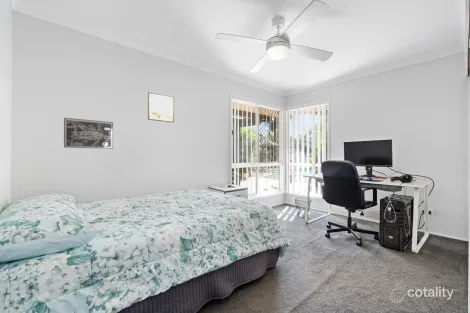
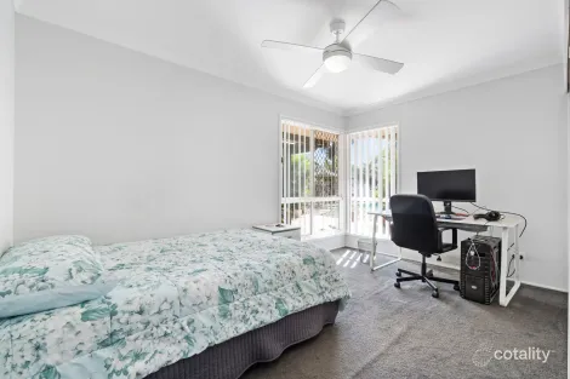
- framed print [147,91,175,123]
- wall art [63,117,114,150]
